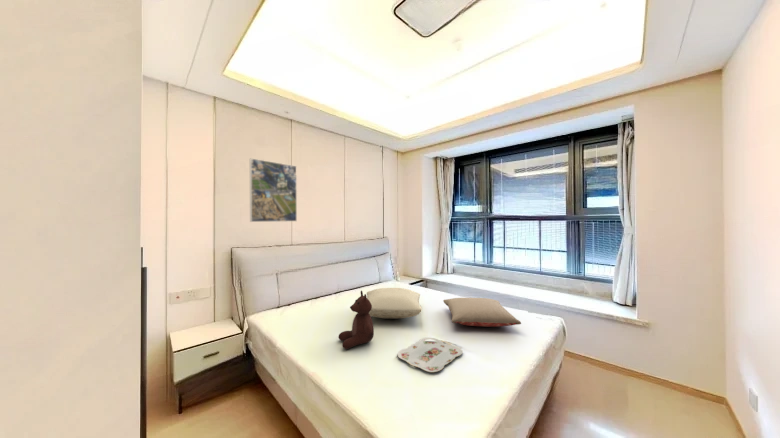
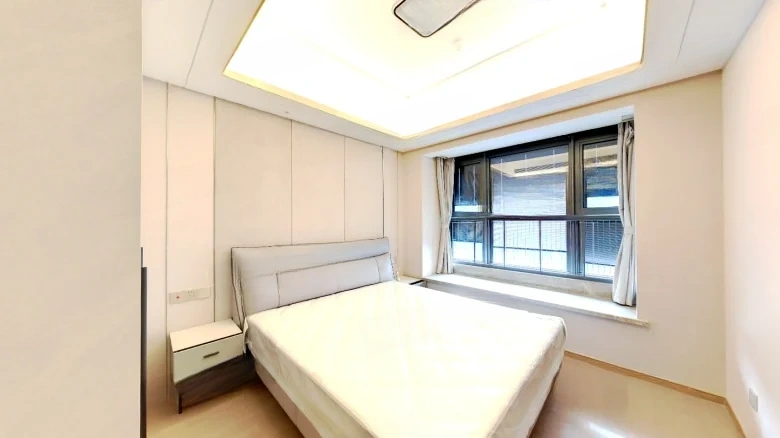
- serving tray [397,337,464,373]
- teddy bear [338,290,375,350]
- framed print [249,157,298,223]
- pillow [442,297,522,328]
- pillow [366,287,423,320]
